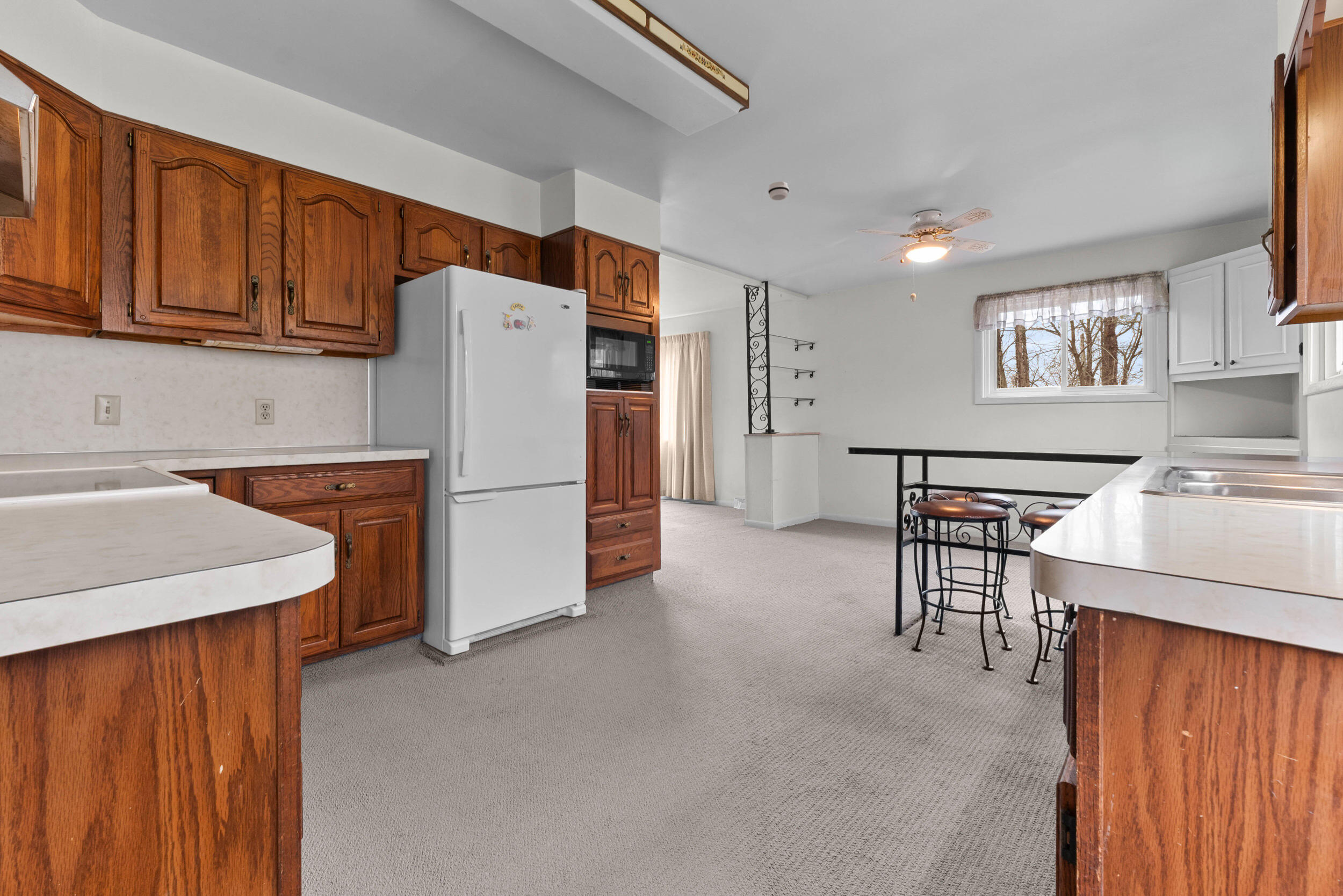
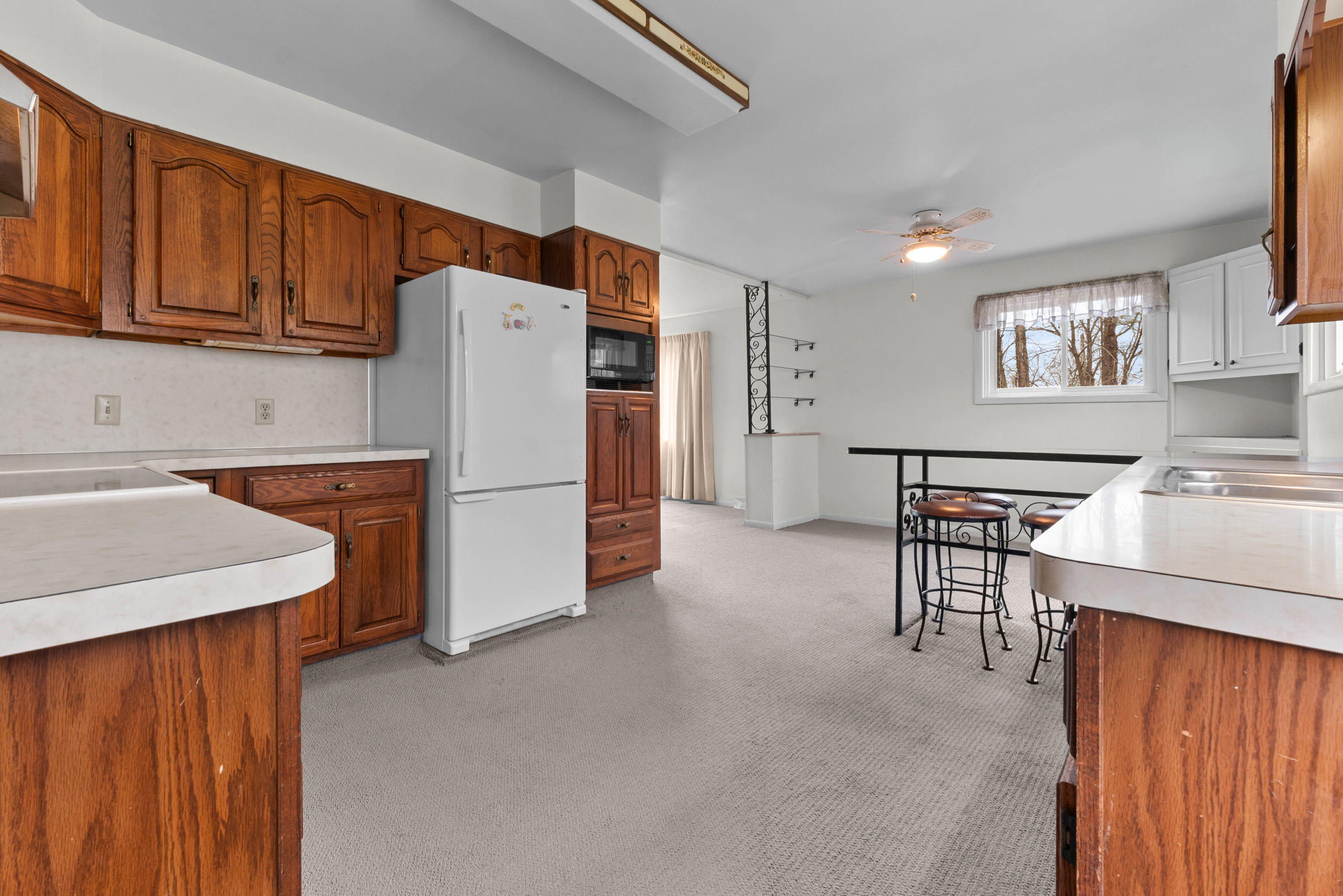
- smoke detector [768,181,790,201]
